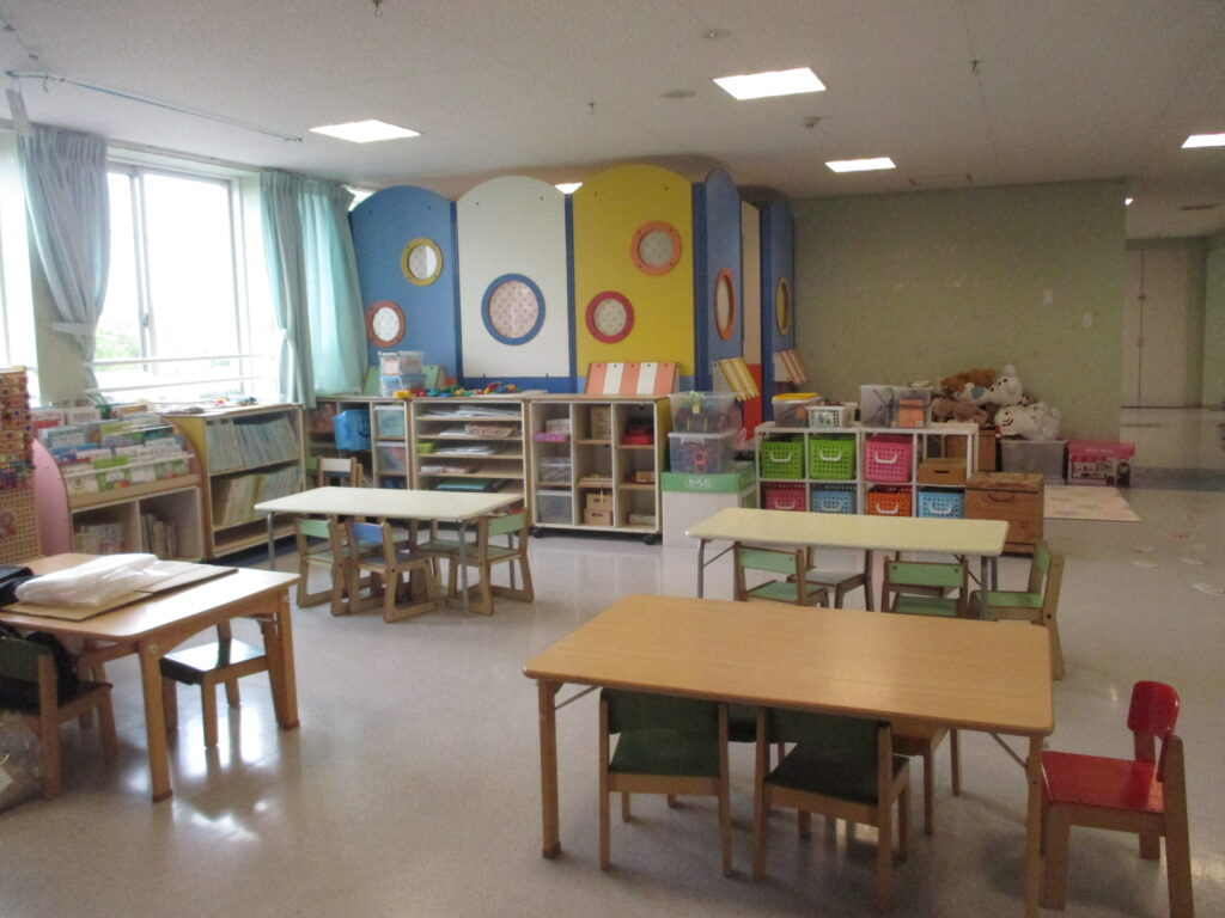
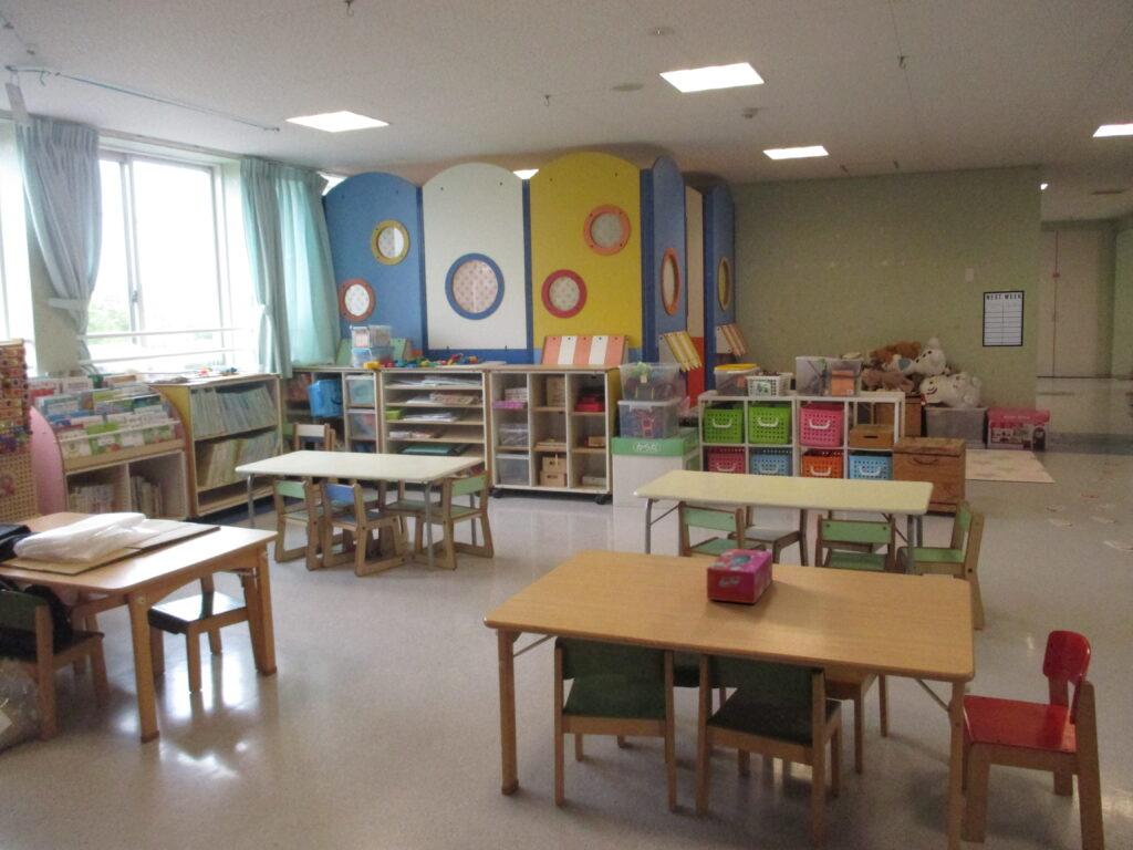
+ writing board [981,289,1026,348]
+ tissue box [706,548,773,604]
